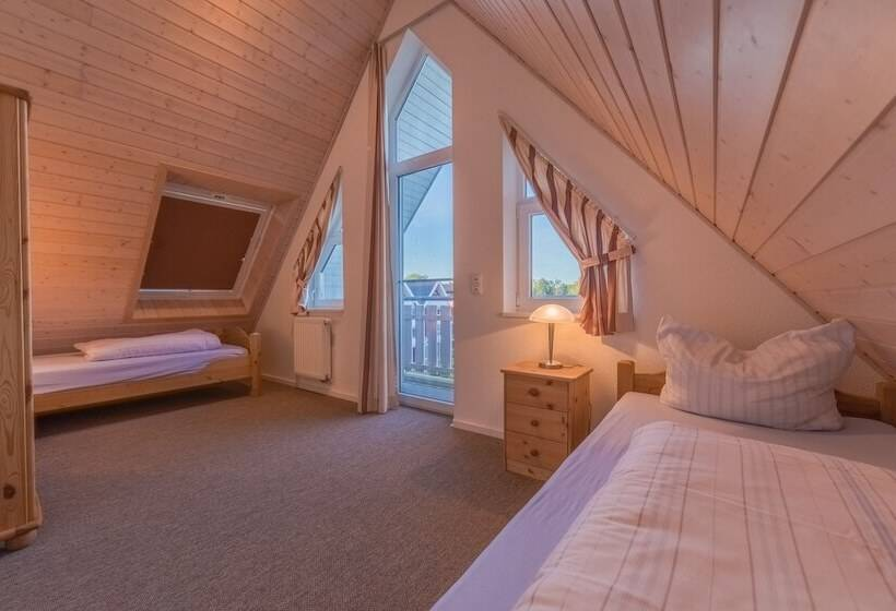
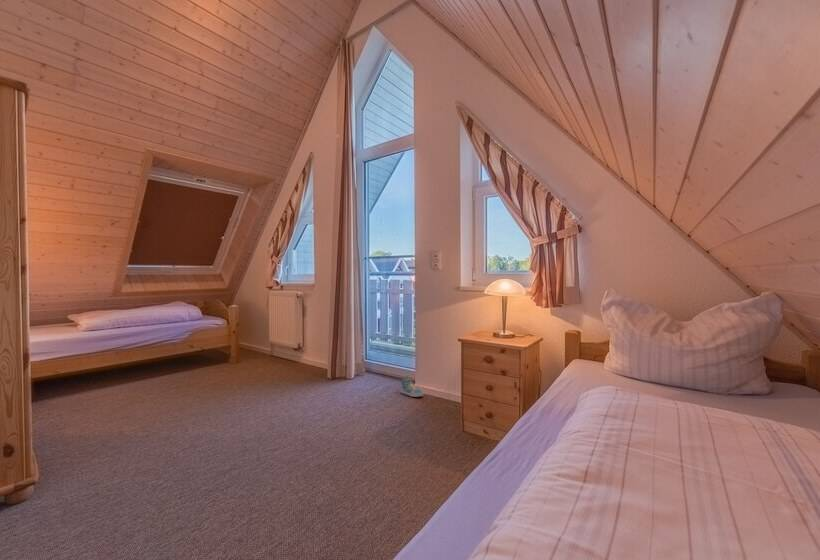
+ sneaker [400,375,424,398]
